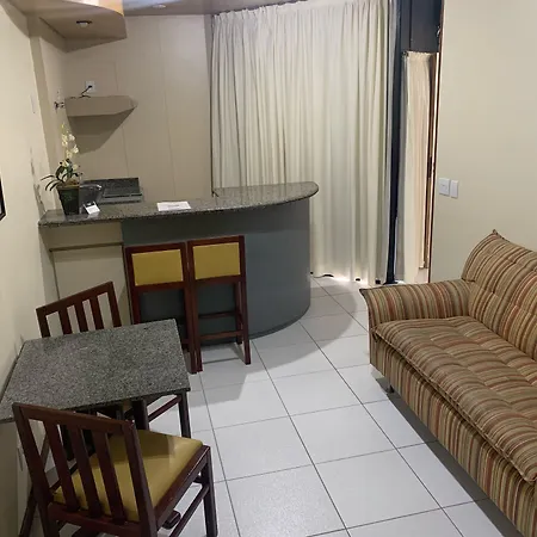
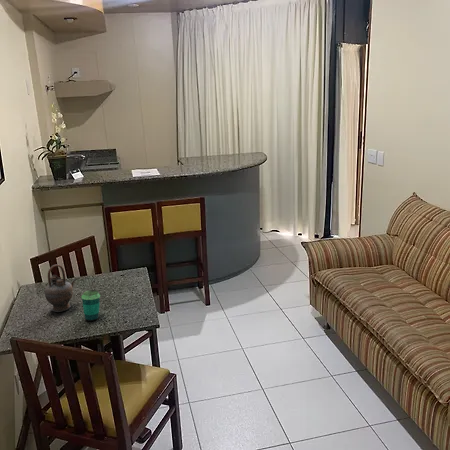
+ teapot [43,263,77,313]
+ cup [80,289,101,322]
